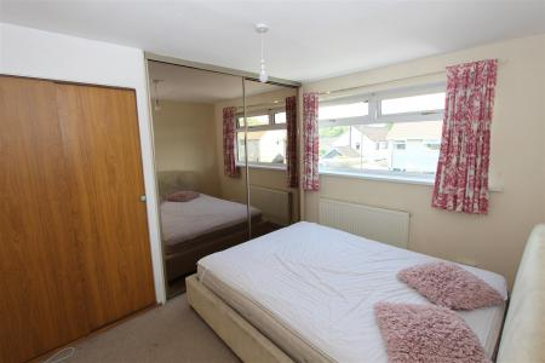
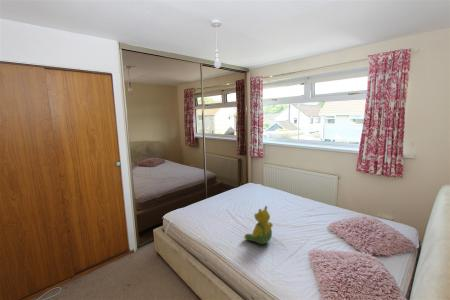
+ teddy bear [243,205,274,245]
